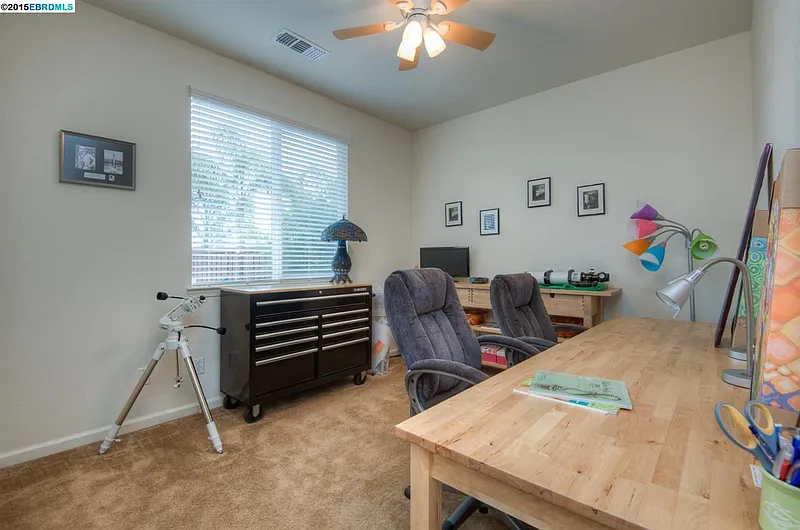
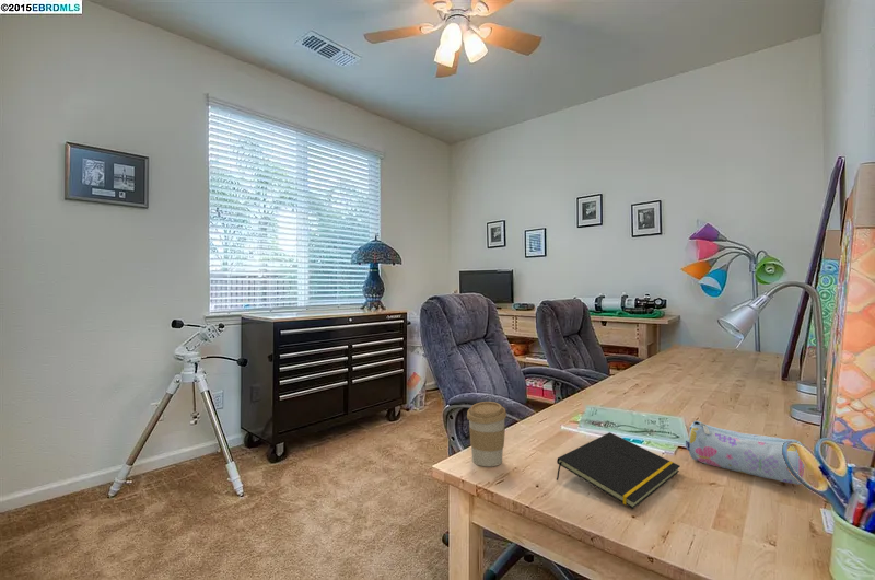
+ pencil case [685,420,805,486]
+ notepad [556,431,681,510]
+ coffee cup [466,401,508,467]
